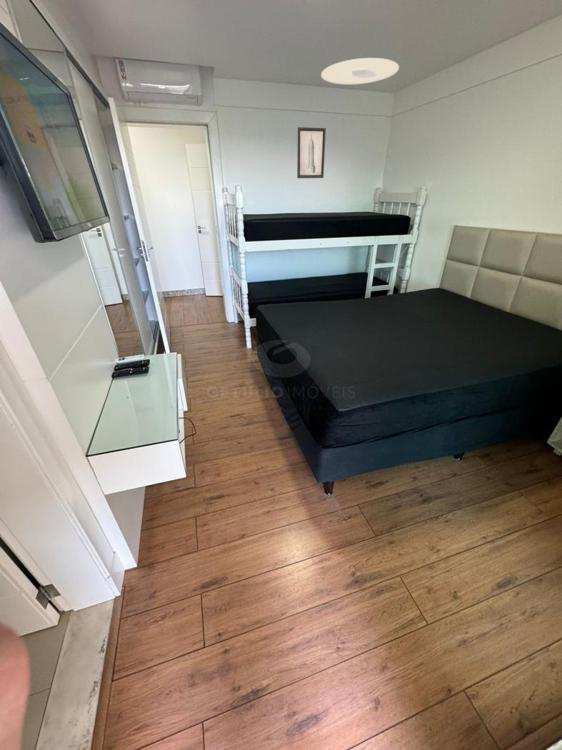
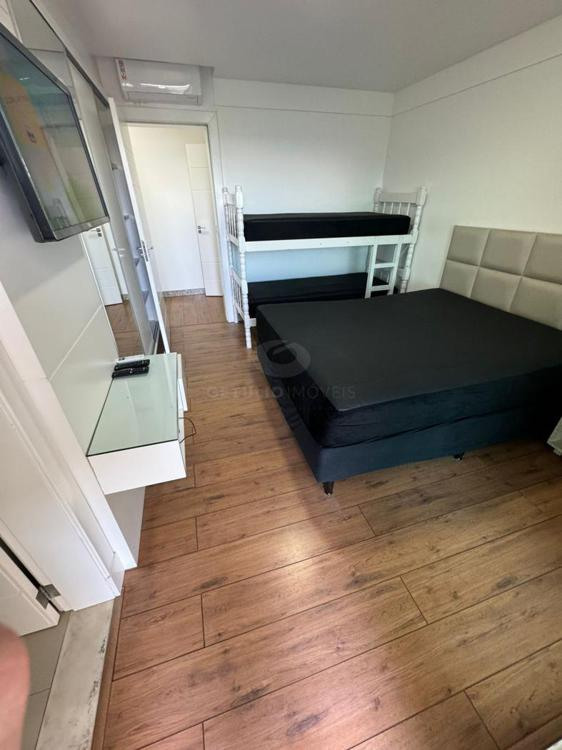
- ceiling light [320,57,400,85]
- wall art [296,126,327,179]
